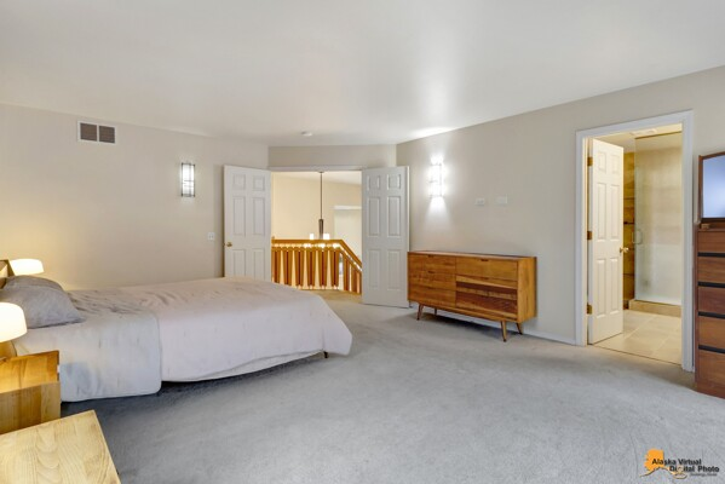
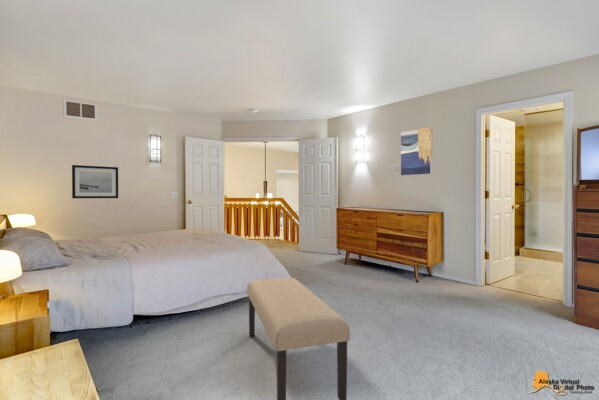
+ bench [246,277,351,400]
+ wall art [400,126,433,176]
+ wall art [71,164,119,199]
